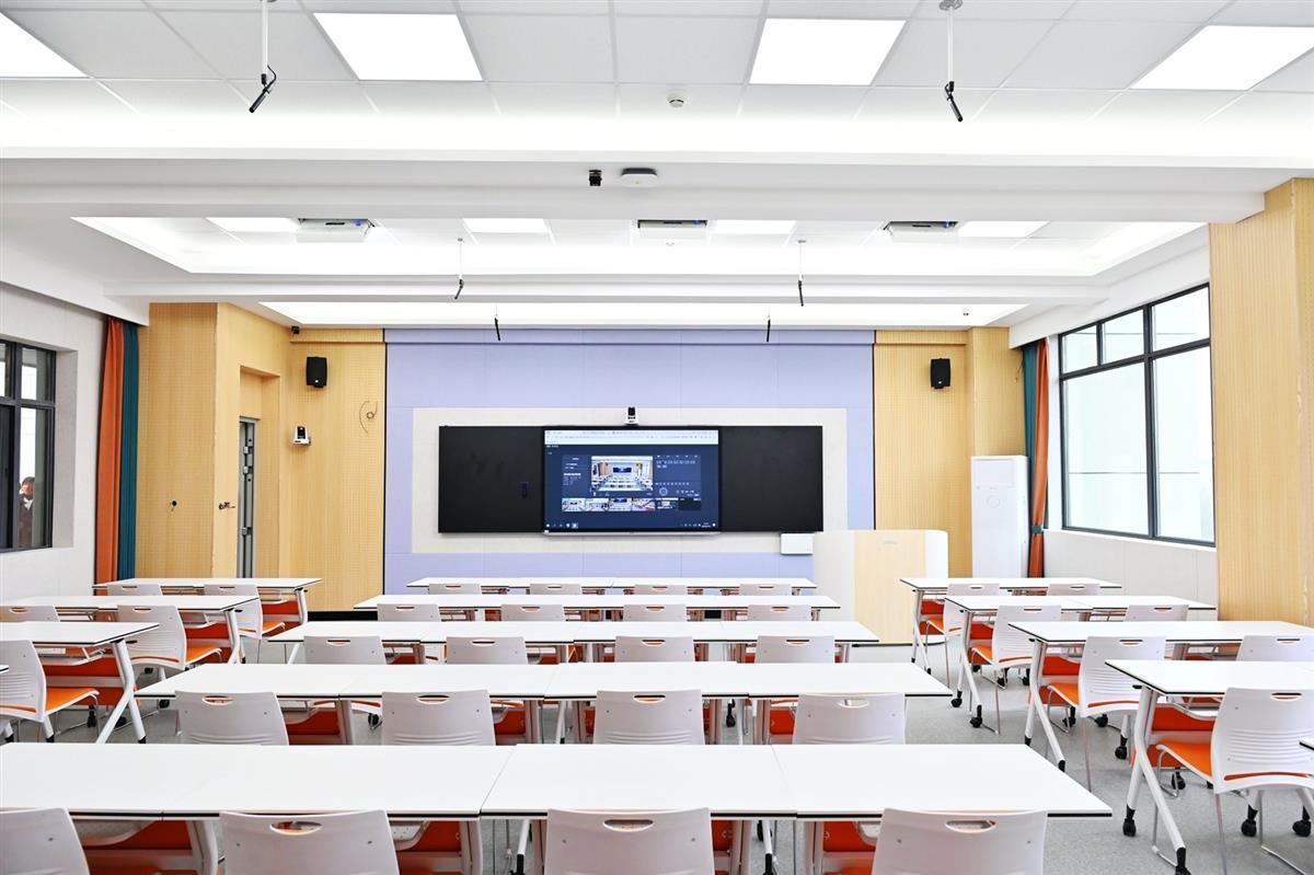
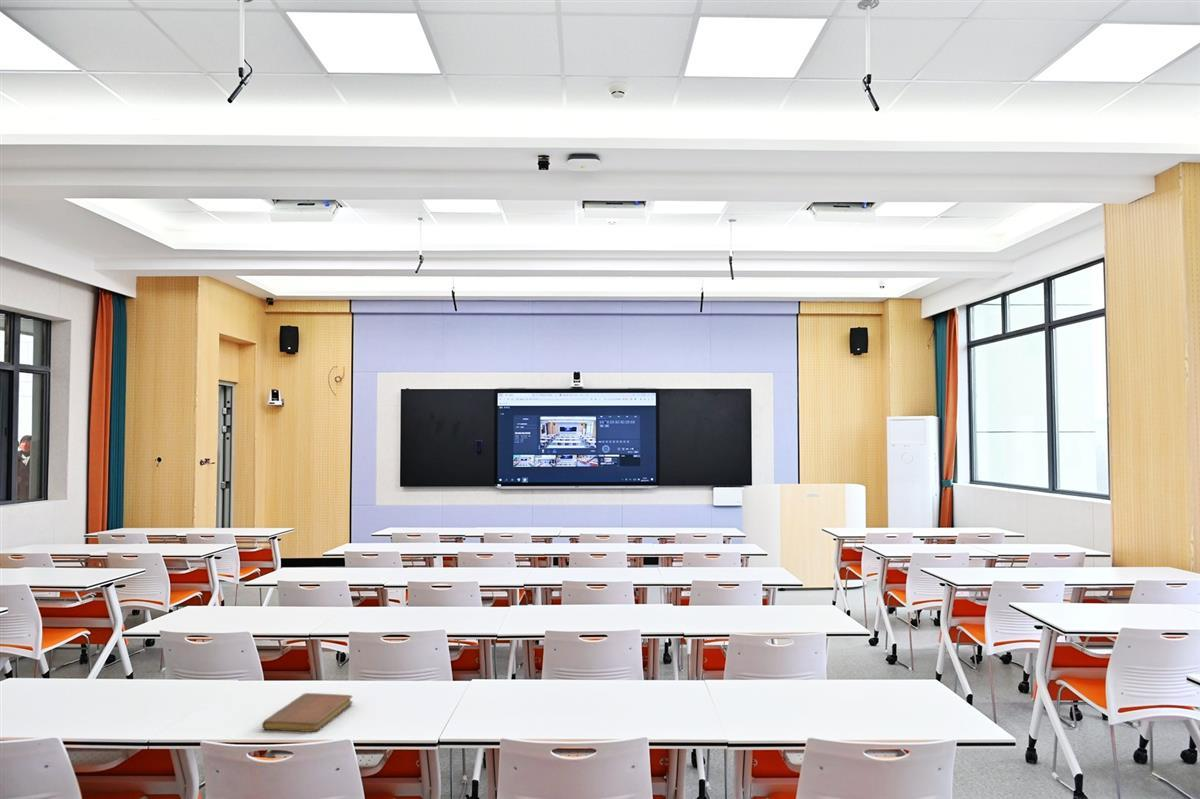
+ notebook [261,692,354,733]
